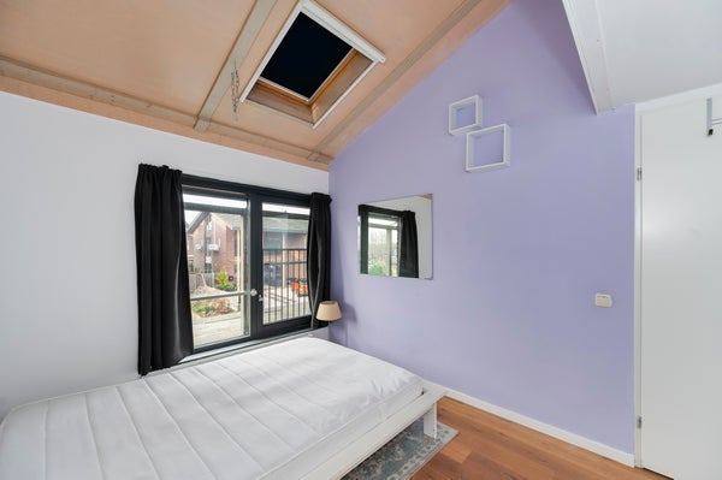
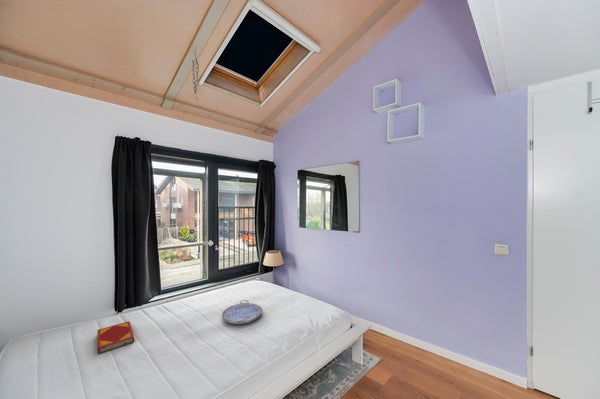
+ hardback book [97,320,135,355]
+ serving tray [221,299,263,325]
